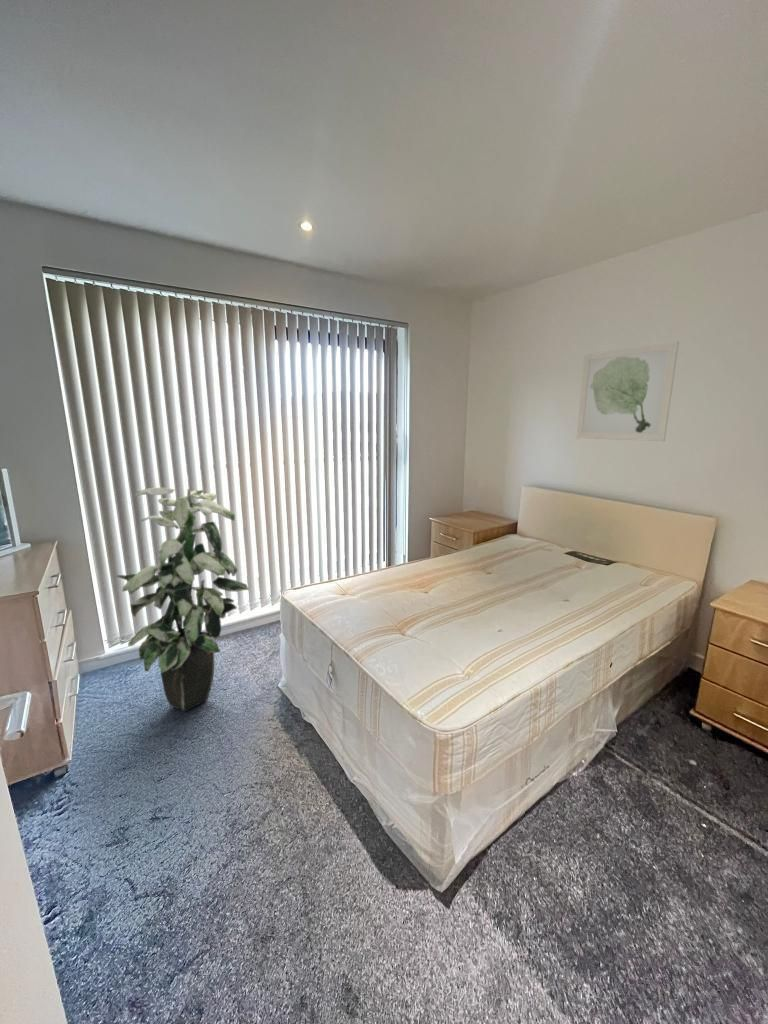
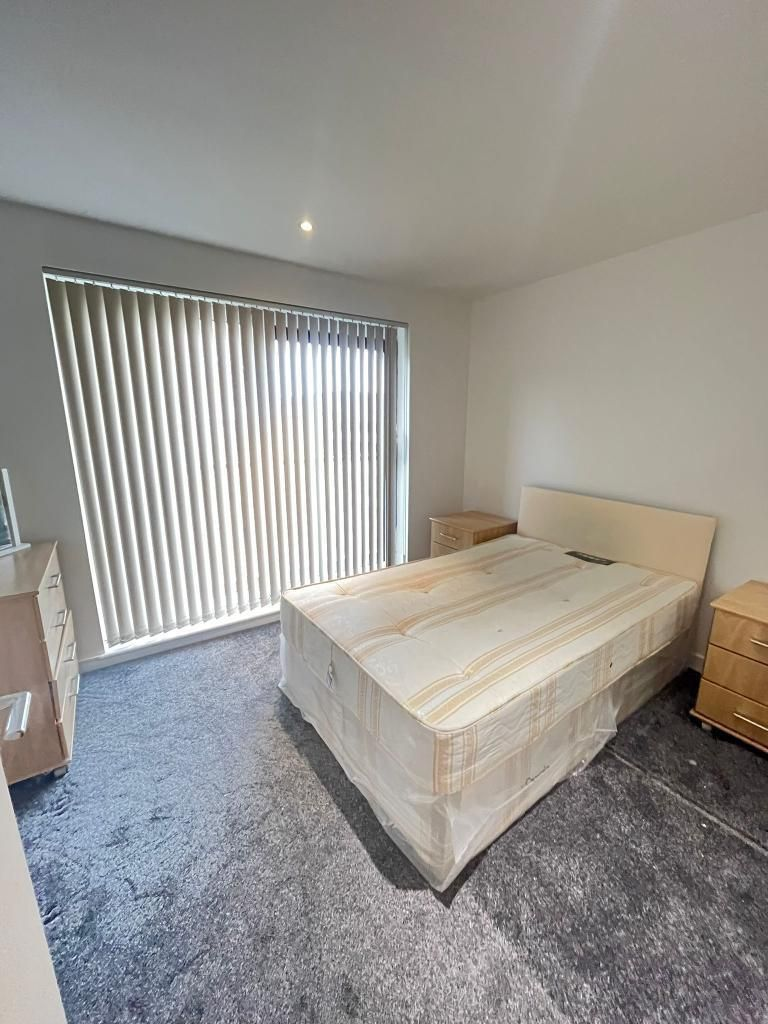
- wall art [575,340,680,442]
- indoor plant [115,487,250,712]
